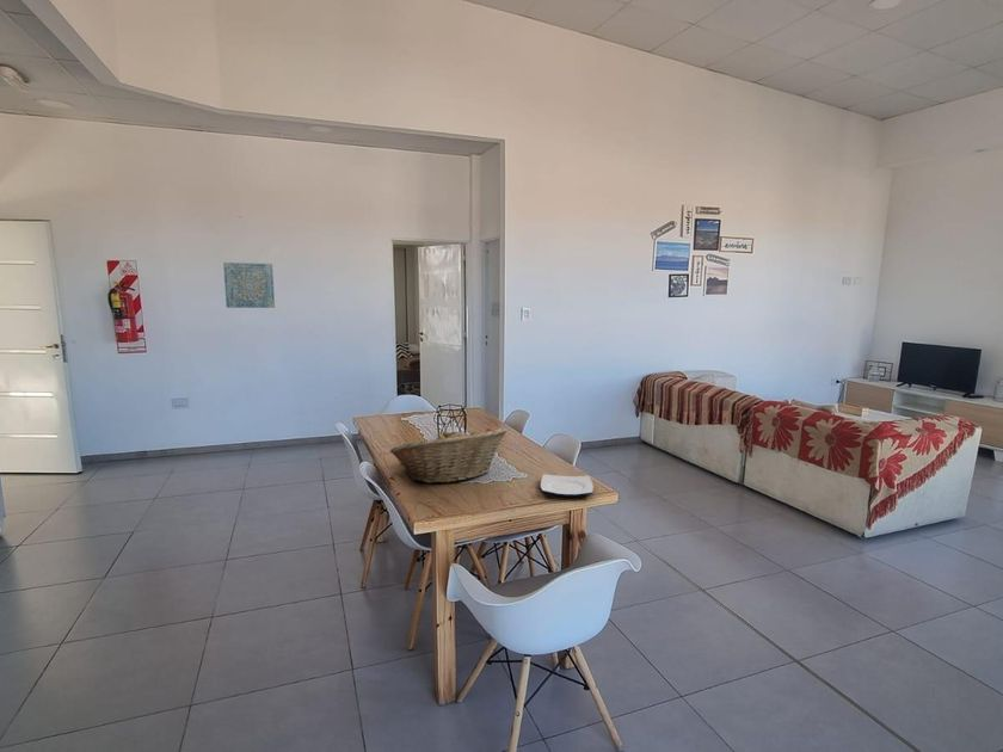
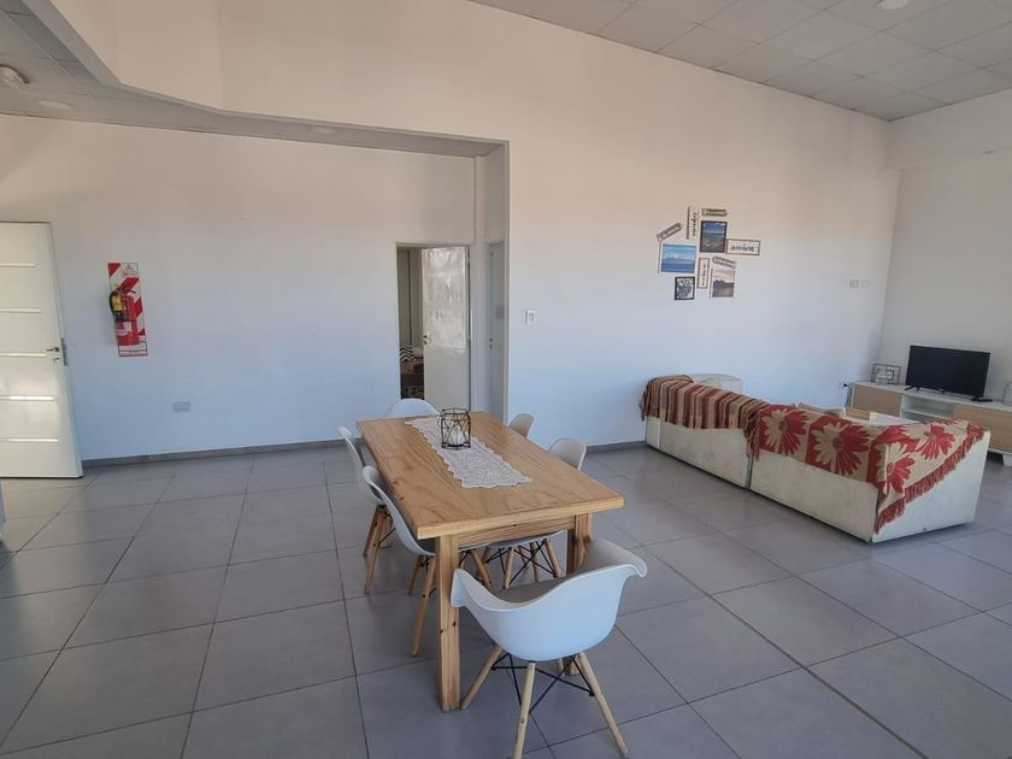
- plate [540,474,595,498]
- wall art [222,261,276,309]
- fruit basket [389,426,509,485]
